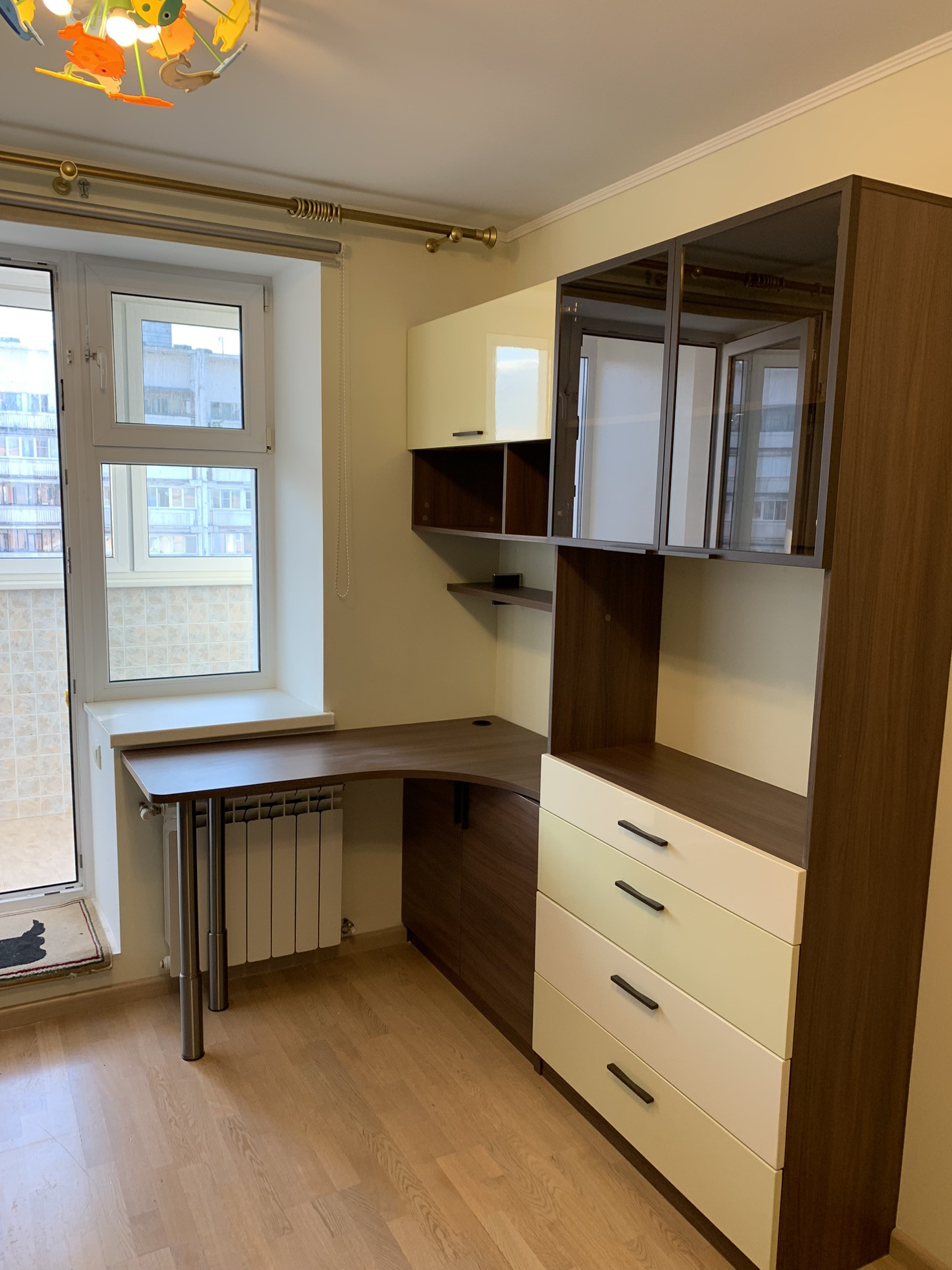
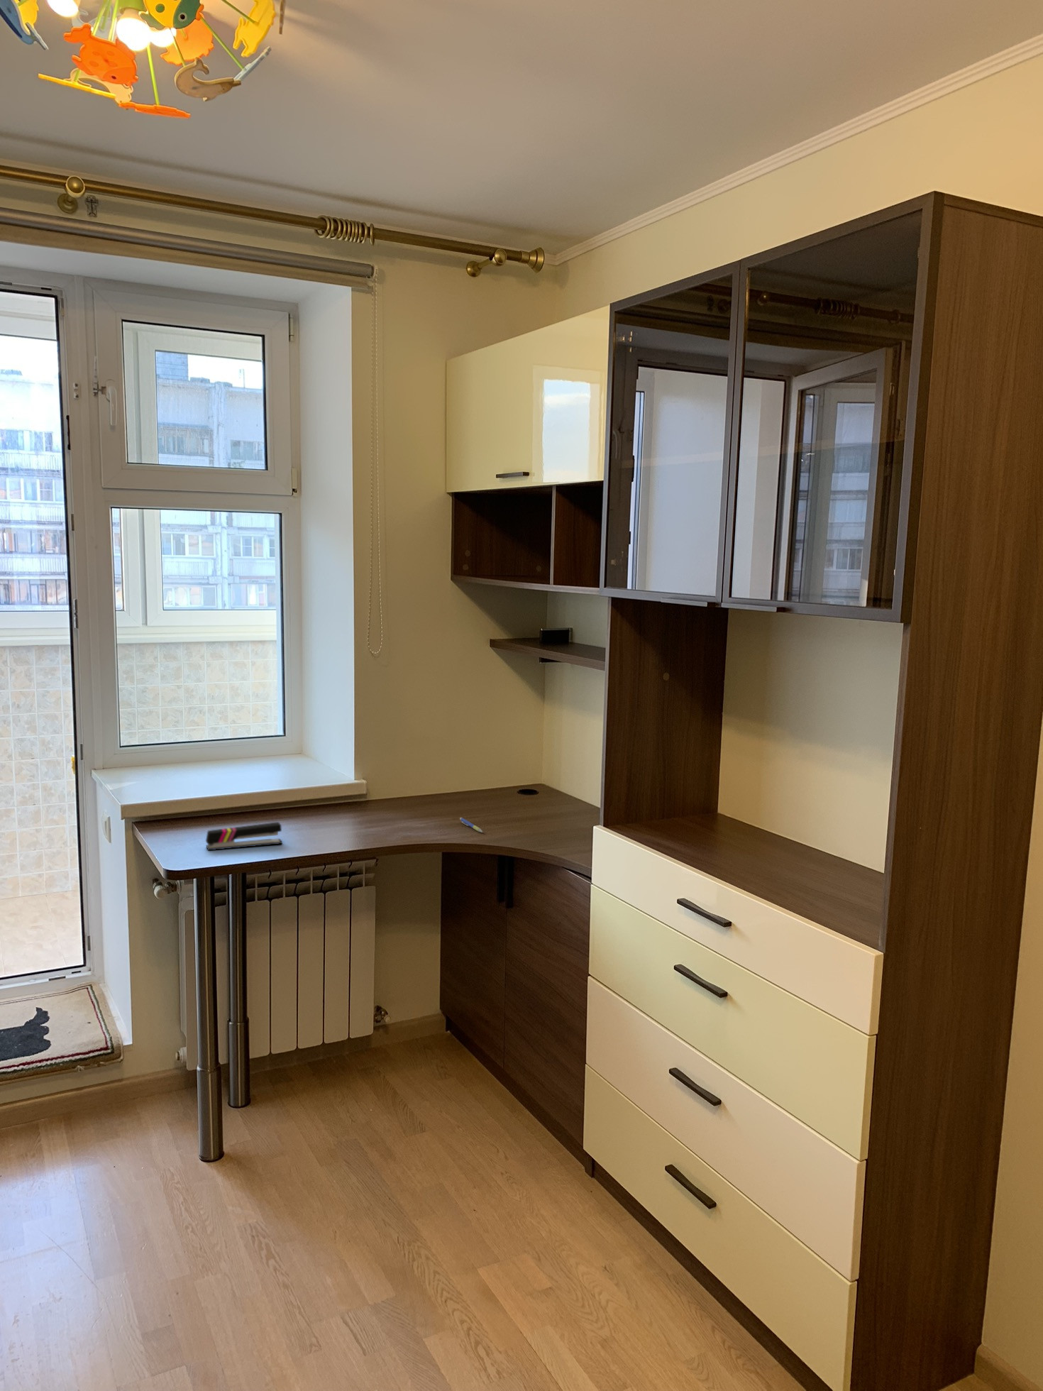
+ stapler [205,821,283,851]
+ pen [459,817,483,834]
